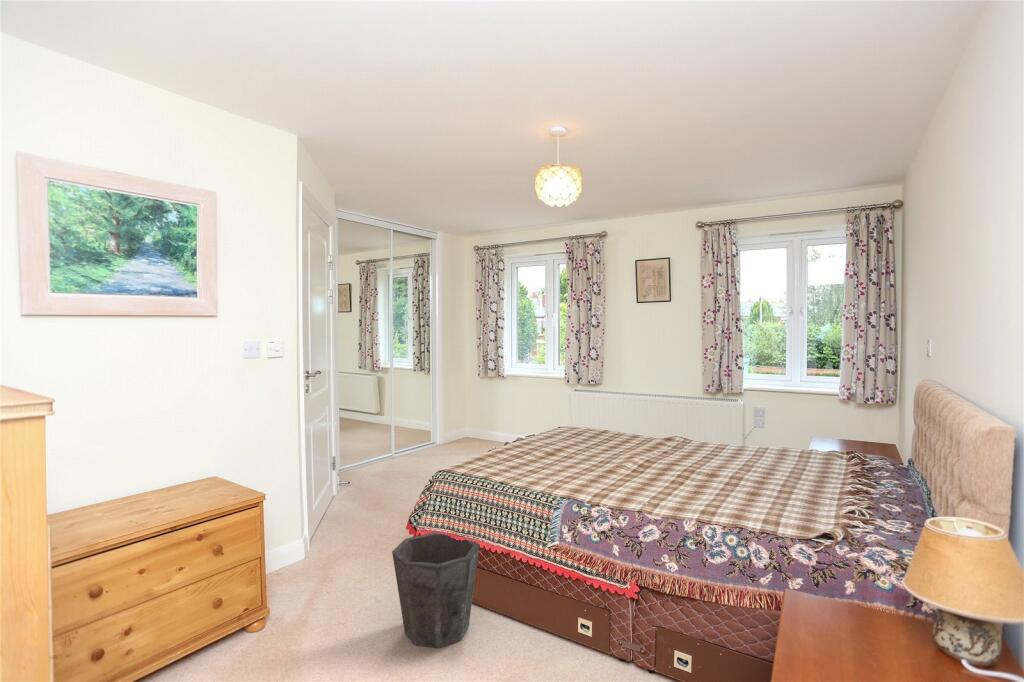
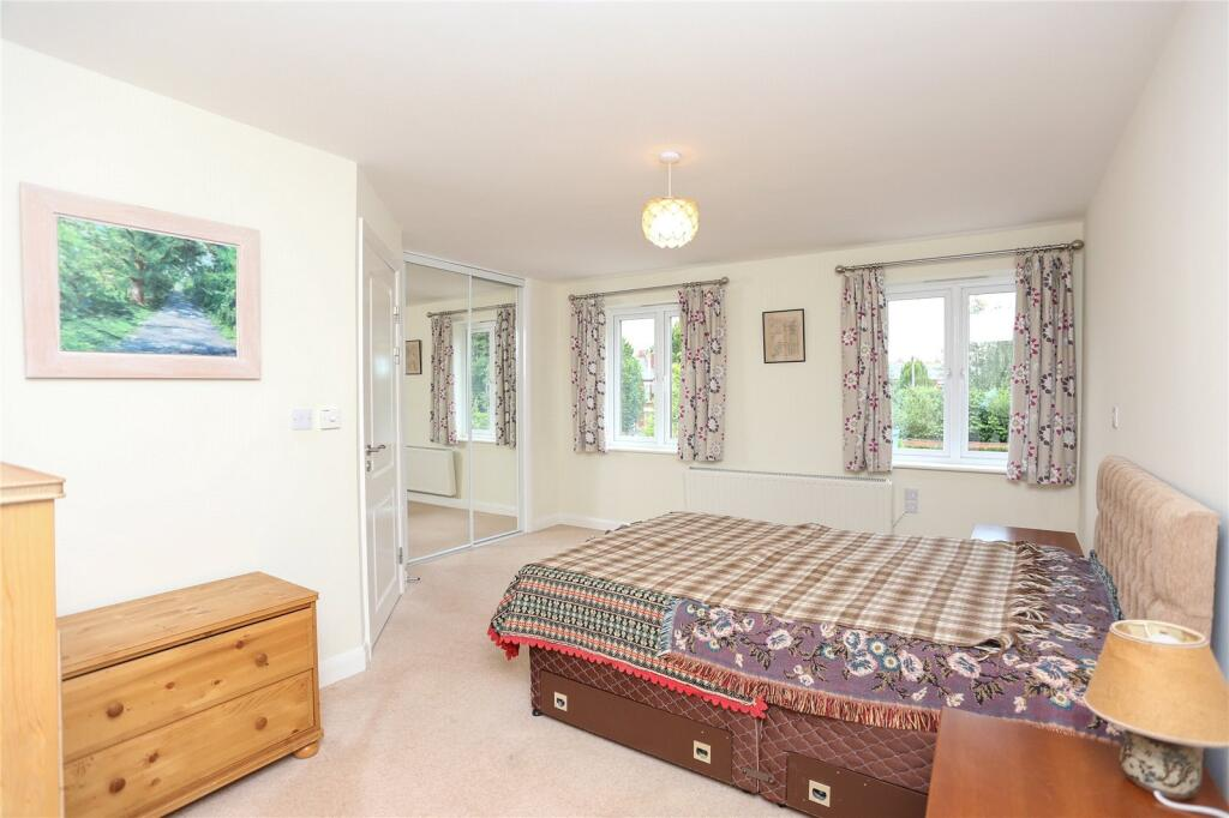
- waste bin [391,531,481,649]
